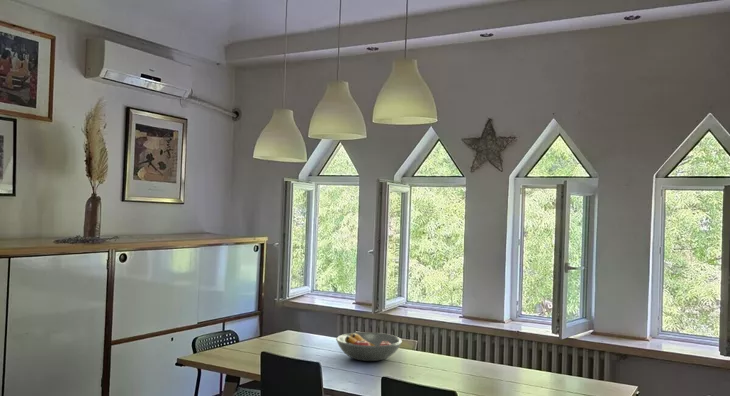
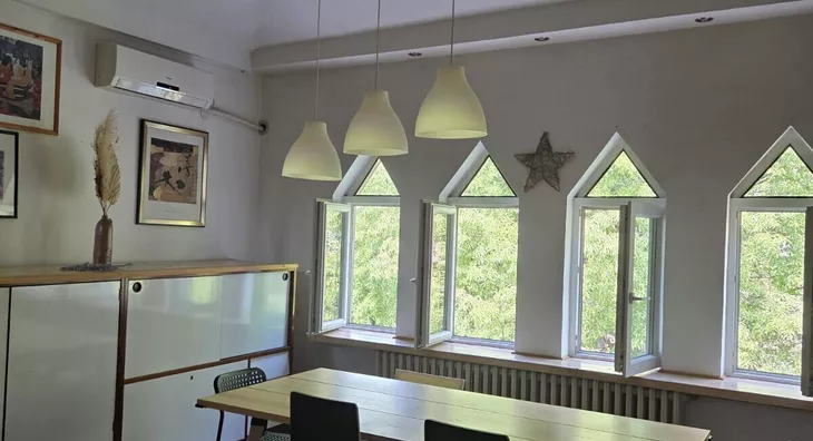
- fruit bowl [335,331,403,362]
